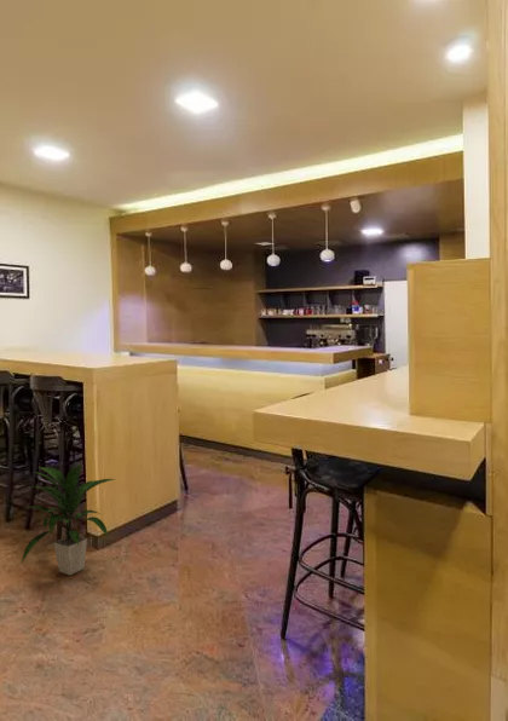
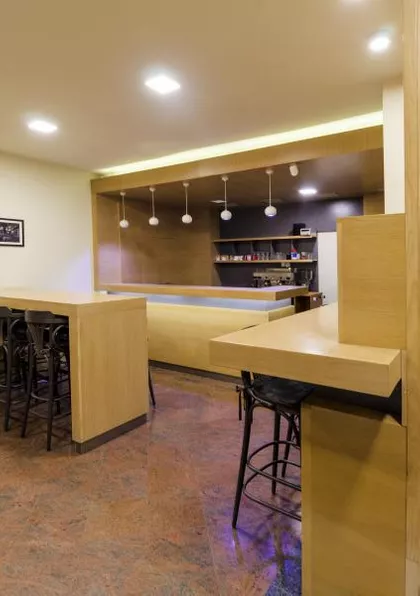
- indoor plant [19,460,115,576]
